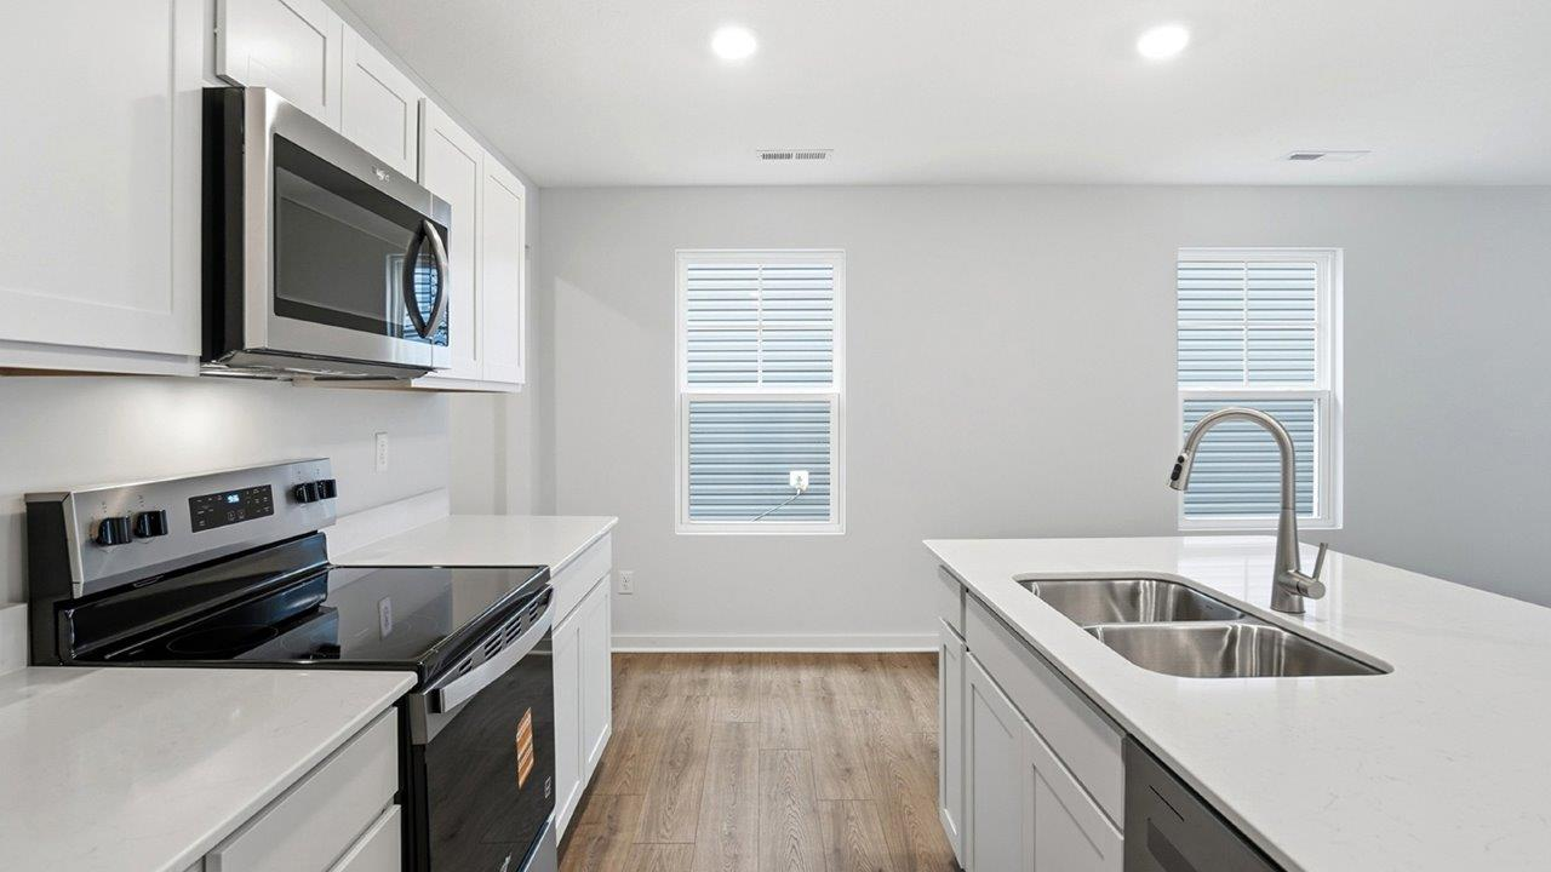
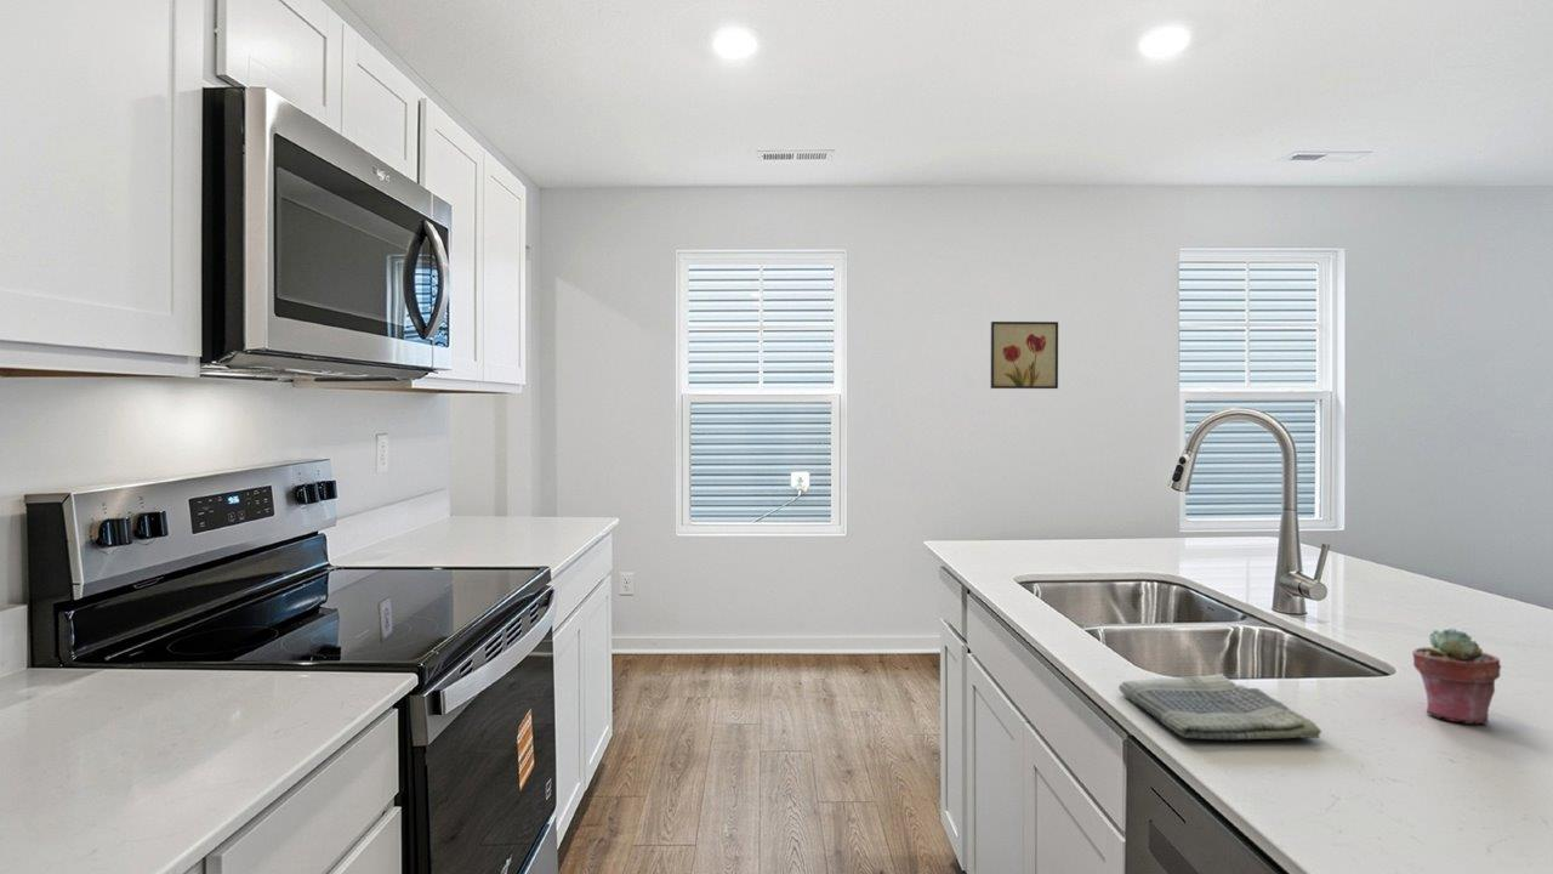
+ potted succulent [1411,628,1502,726]
+ dish towel [1117,672,1322,740]
+ wall art [990,320,1059,390]
